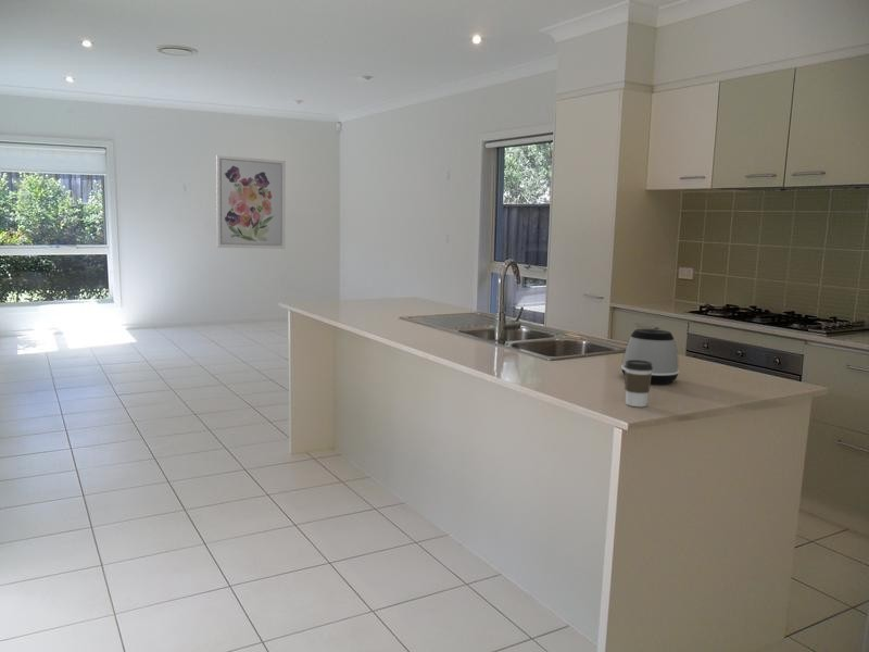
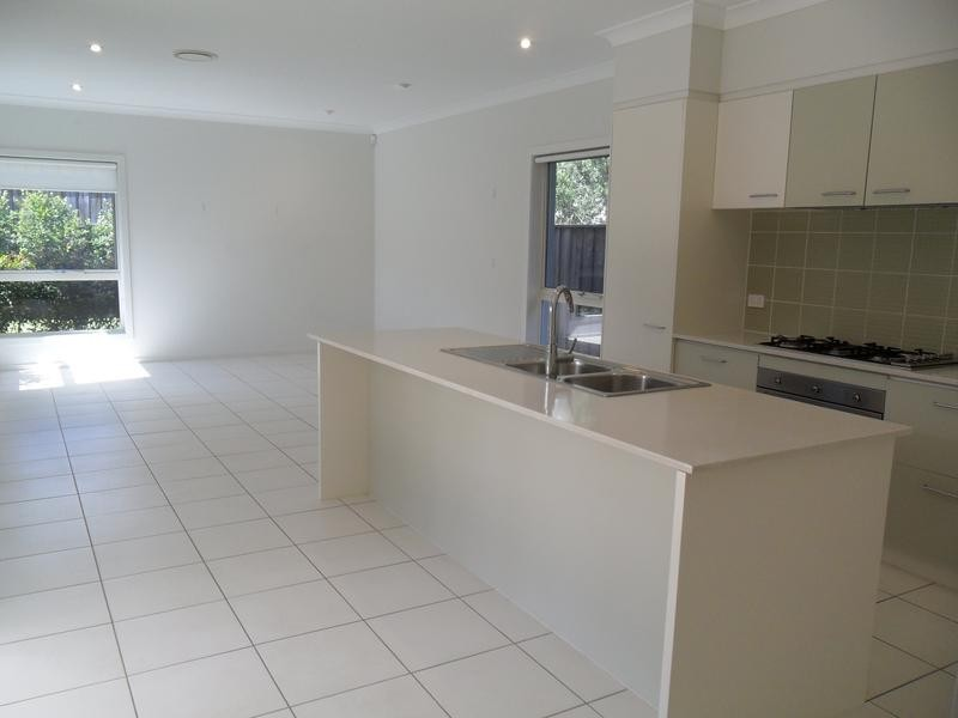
- coffee cup [624,360,653,408]
- speaker [620,328,680,385]
- wall art [215,154,287,250]
